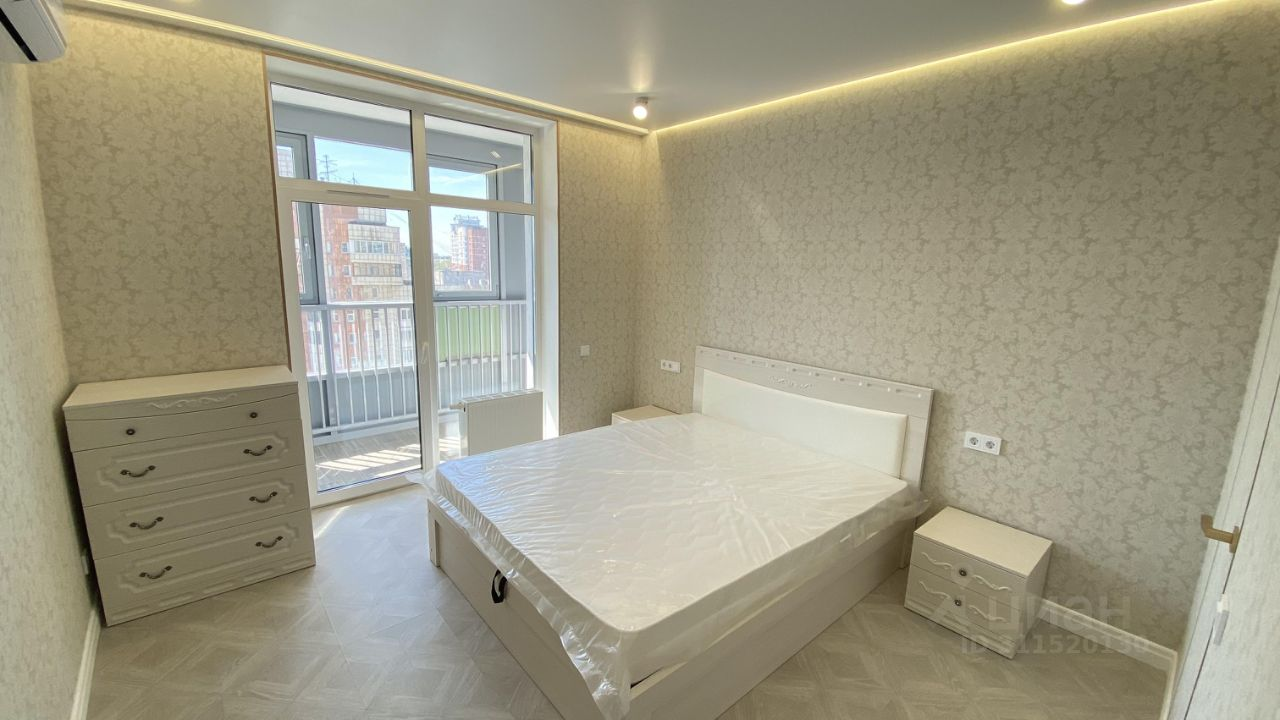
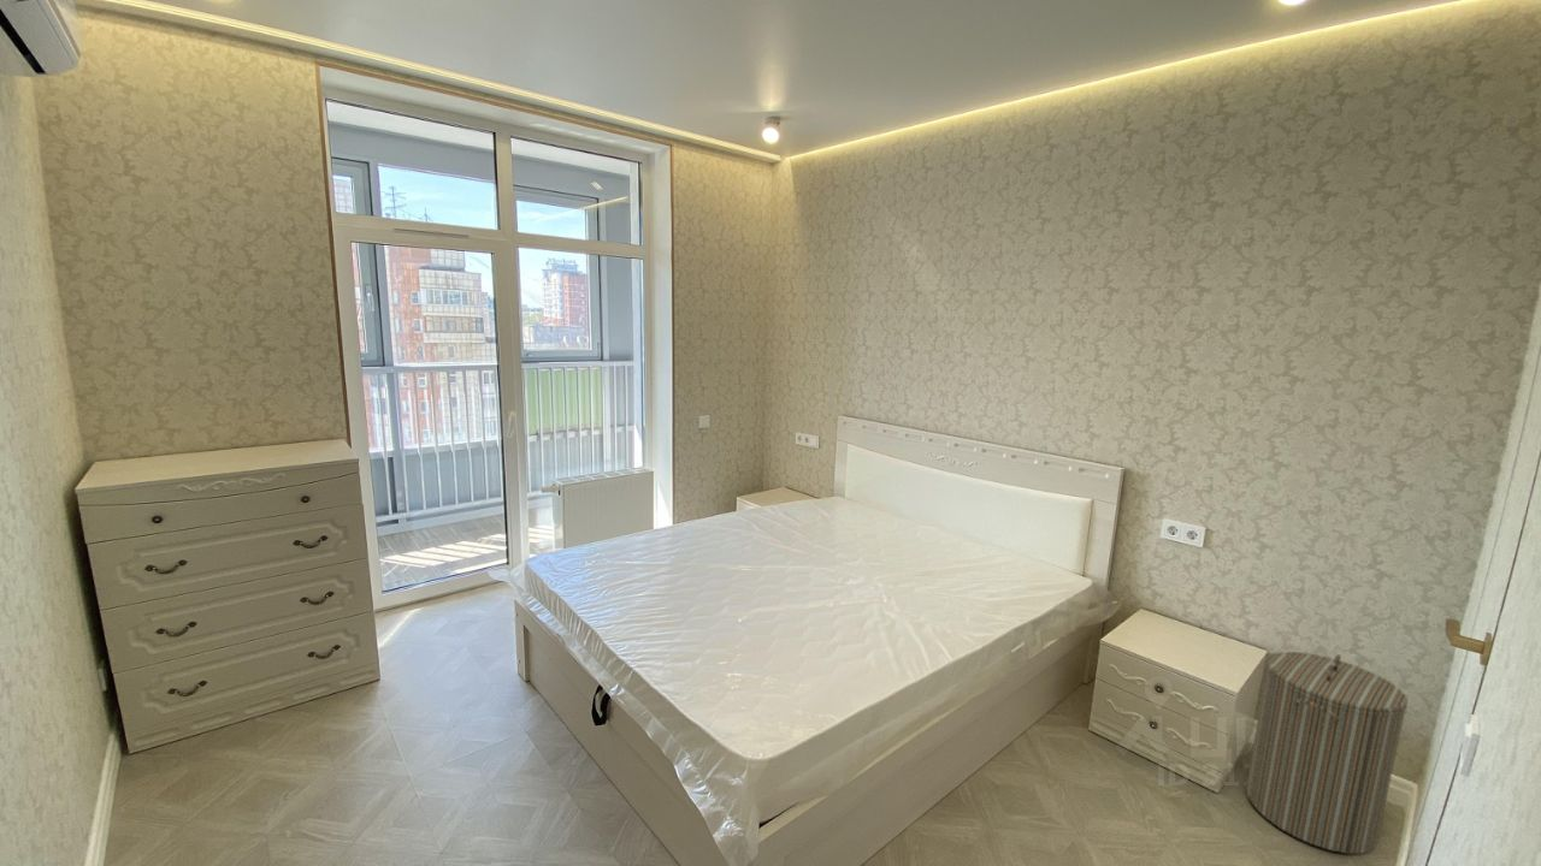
+ laundry hamper [1245,651,1409,854]
